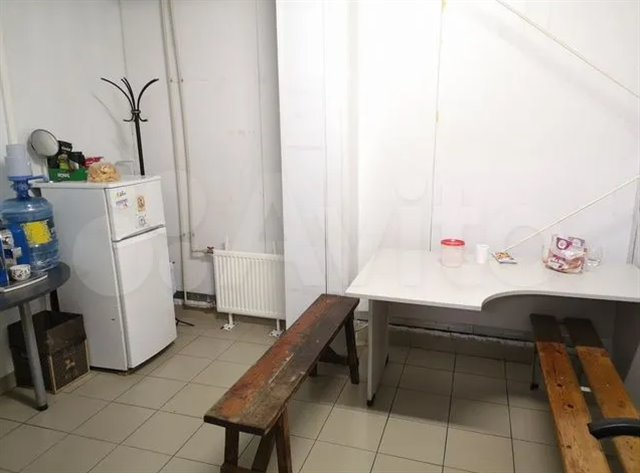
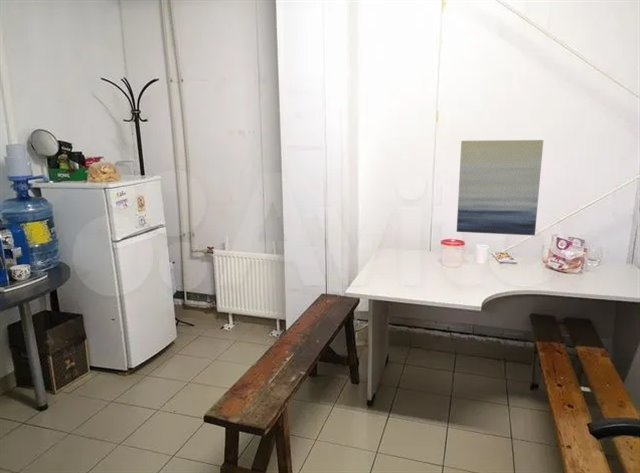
+ wall art [456,139,544,236]
